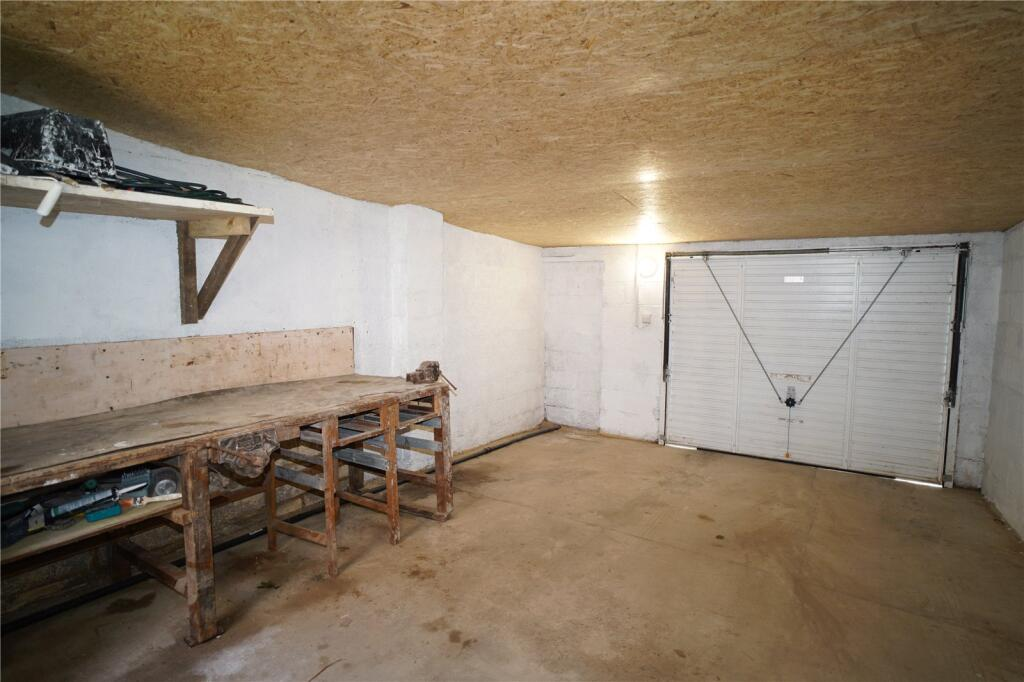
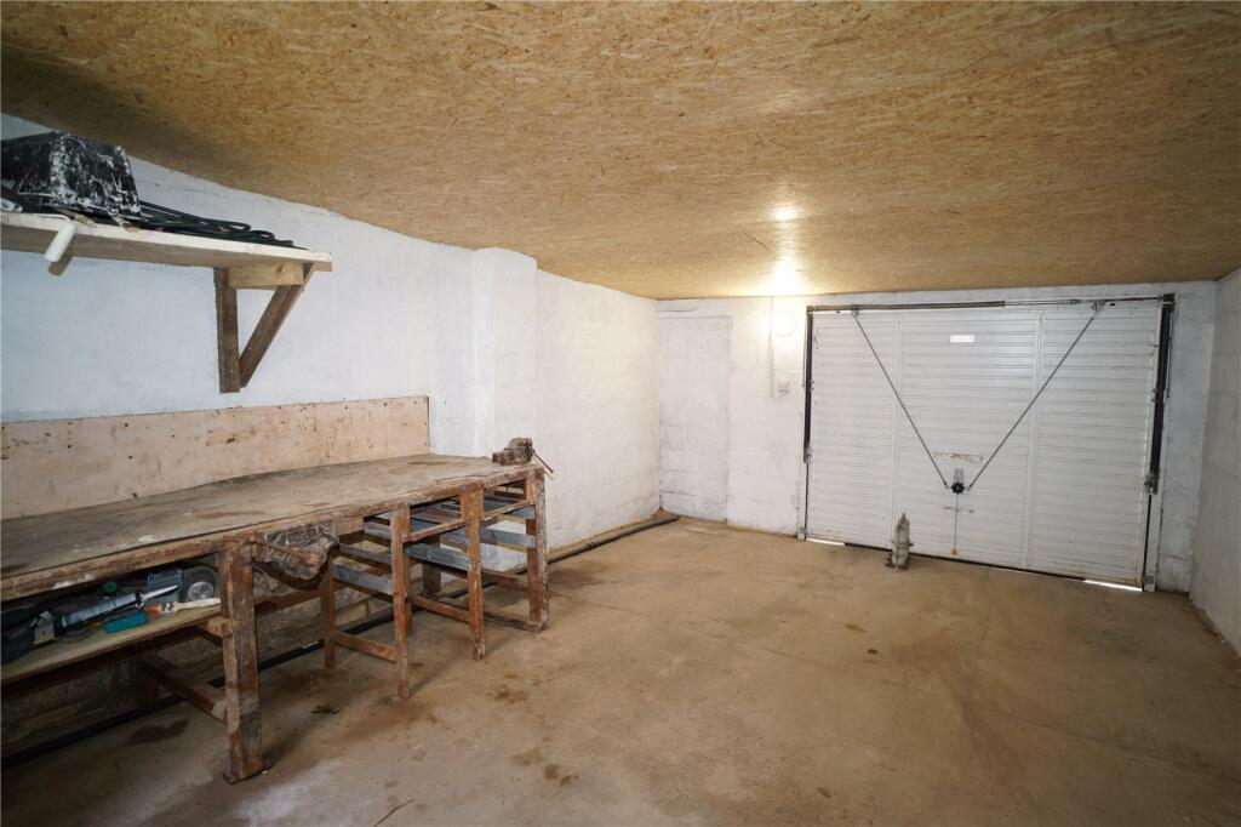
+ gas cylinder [883,512,915,574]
